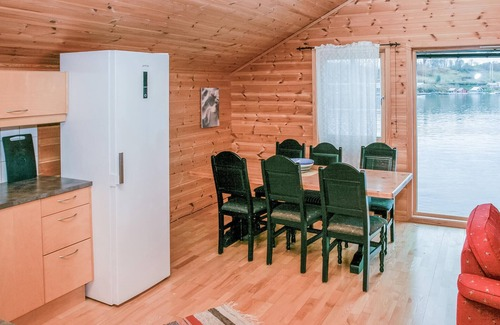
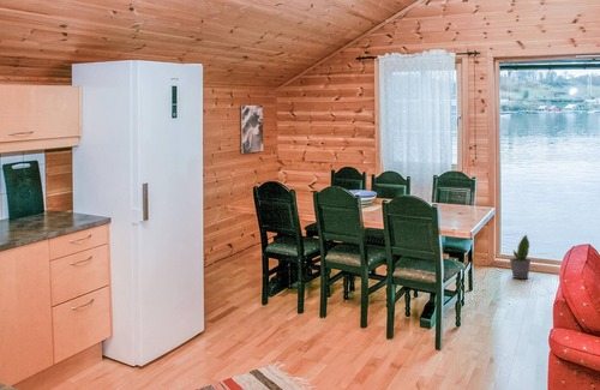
+ potted plant [509,234,532,280]
